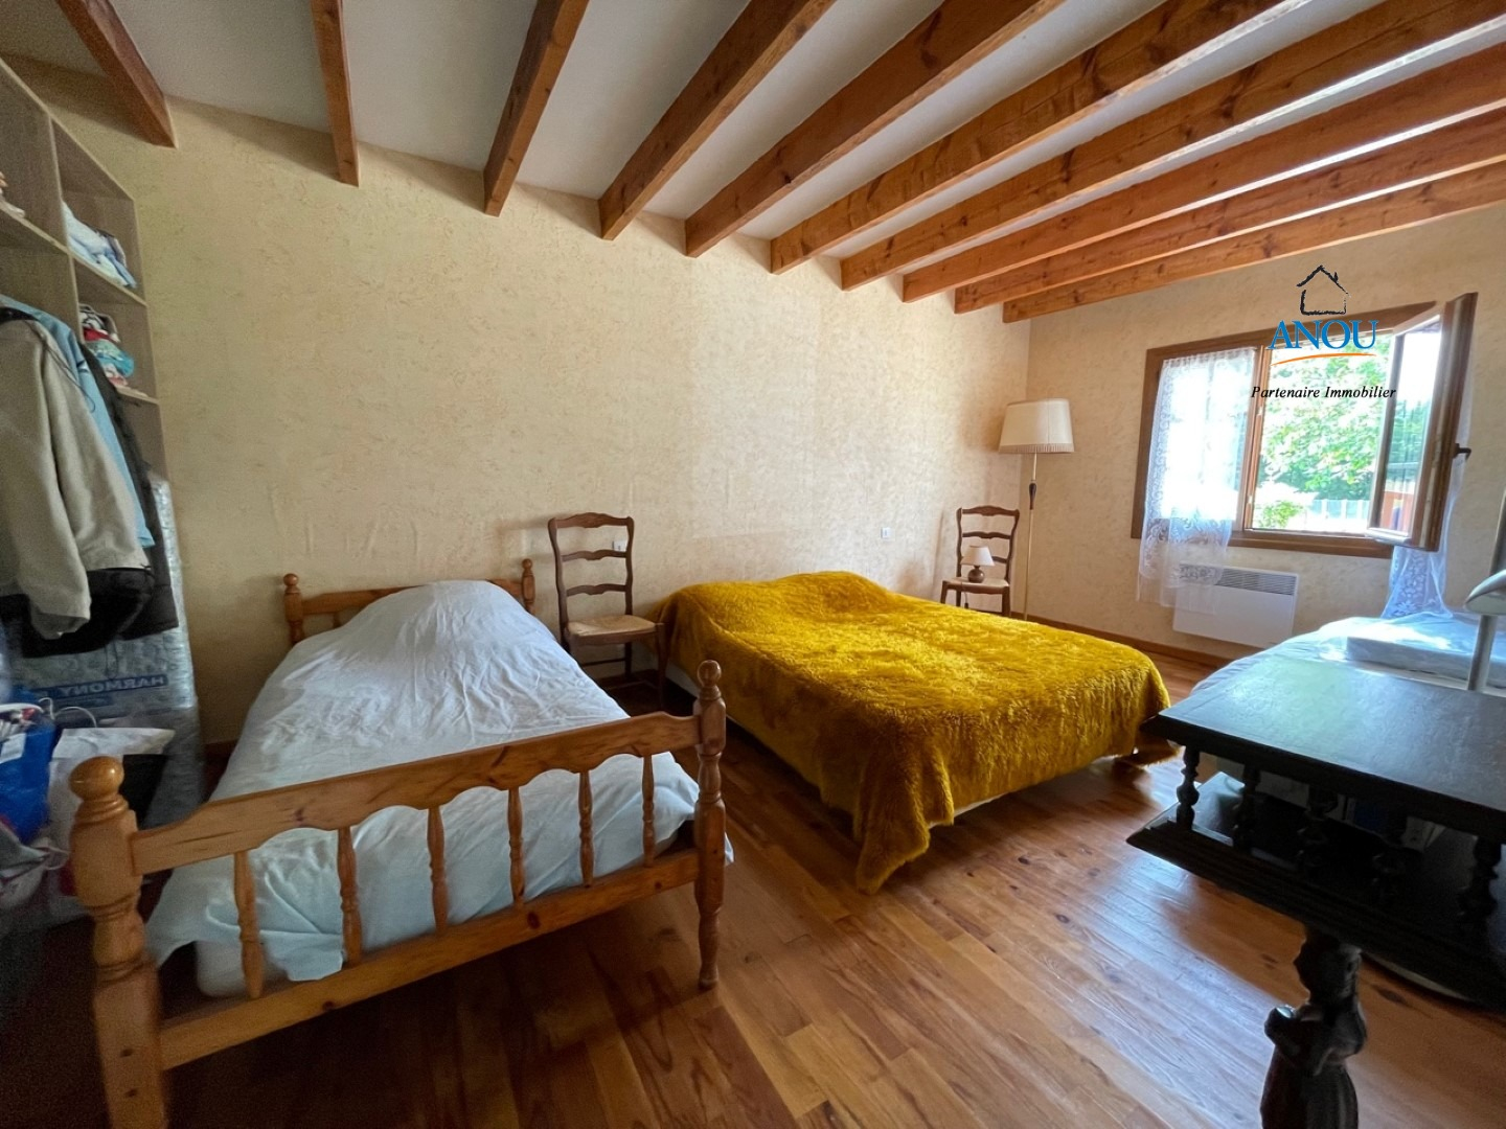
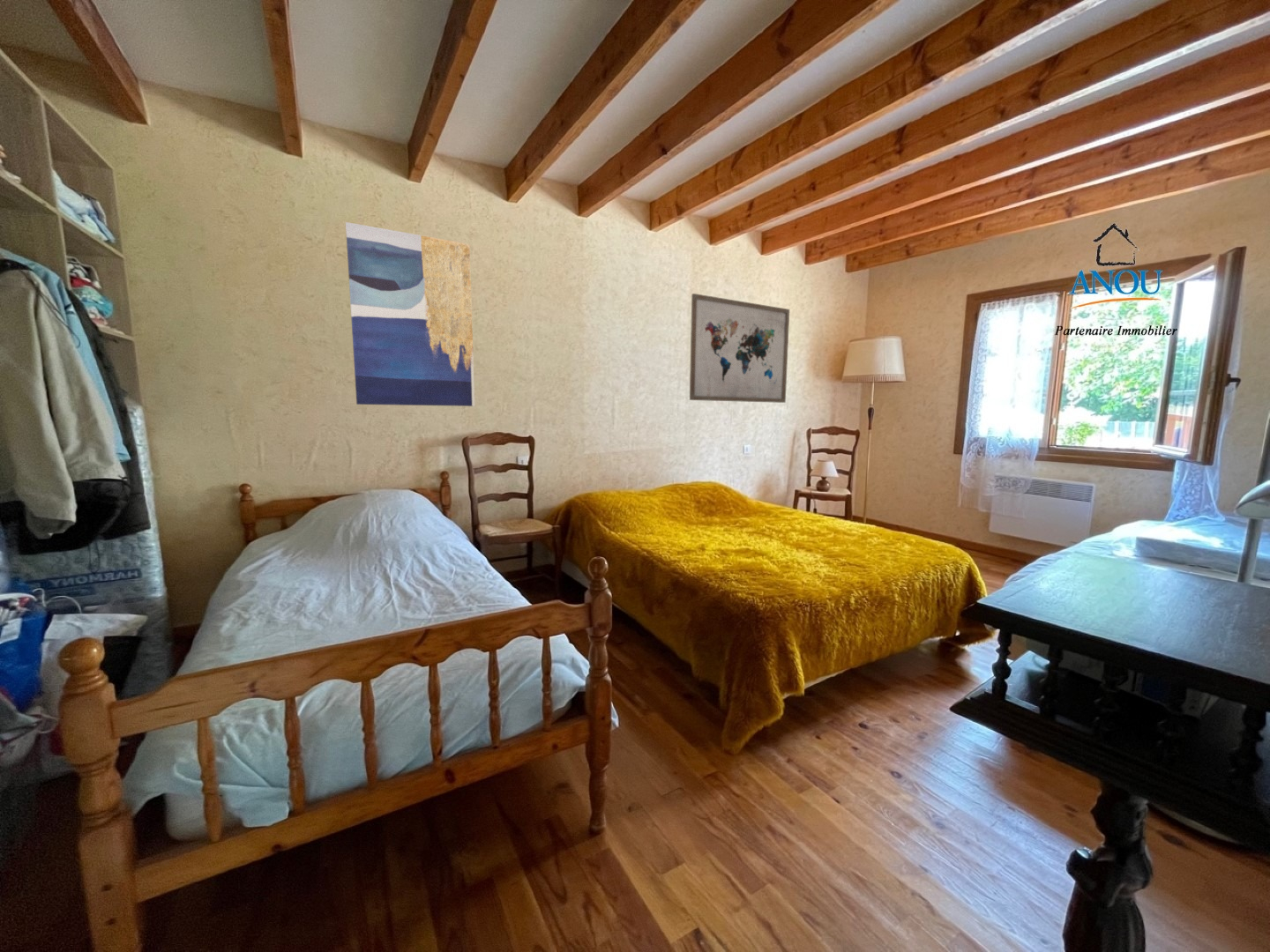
+ wall art [345,221,475,407]
+ wall art [689,293,790,404]
